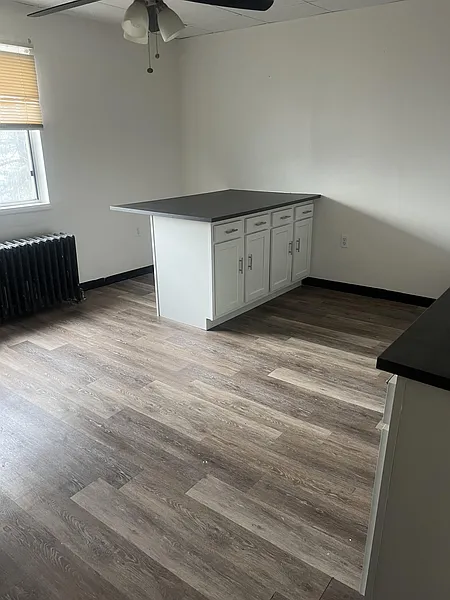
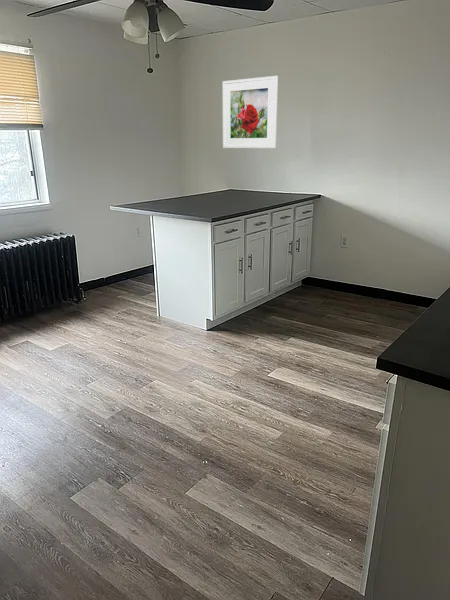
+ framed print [222,75,279,149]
